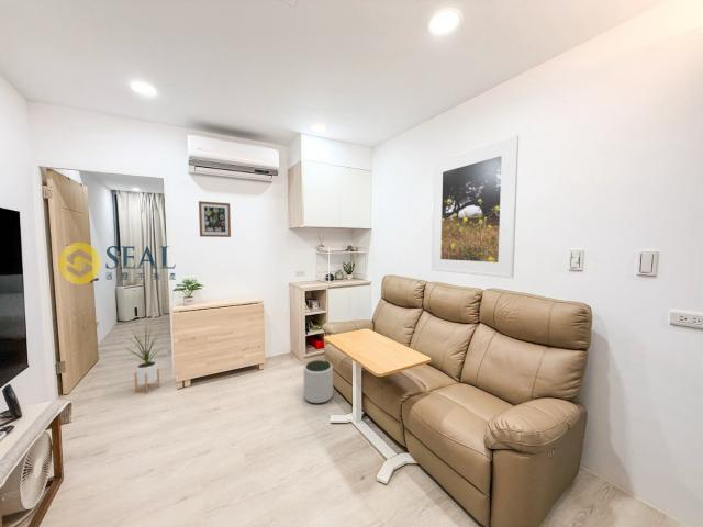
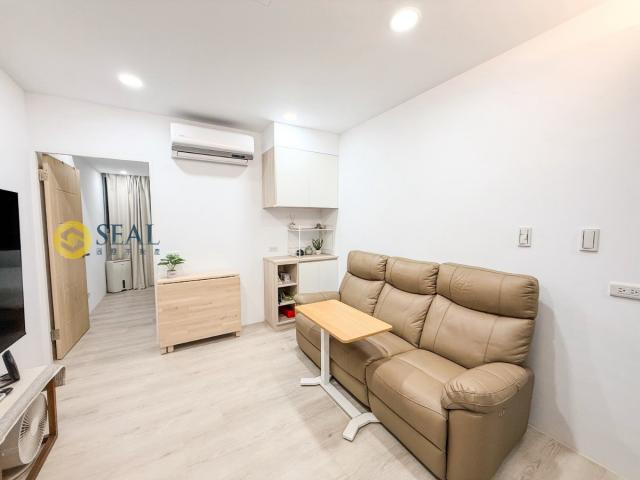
- wall art [198,200,232,238]
- plant pot [303,359,334,404]
- house plant [125,324,166,394]
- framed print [431,134,520,279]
